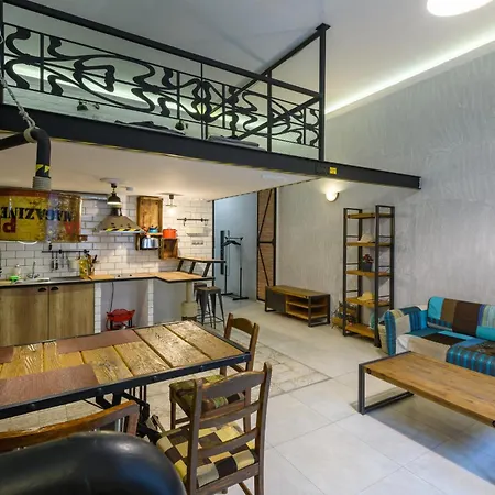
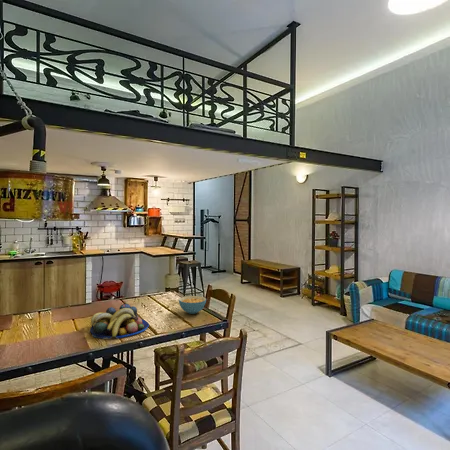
+ cereal bowl [178,295,207,315]
+ fruit bowl [89,303,150,340]
